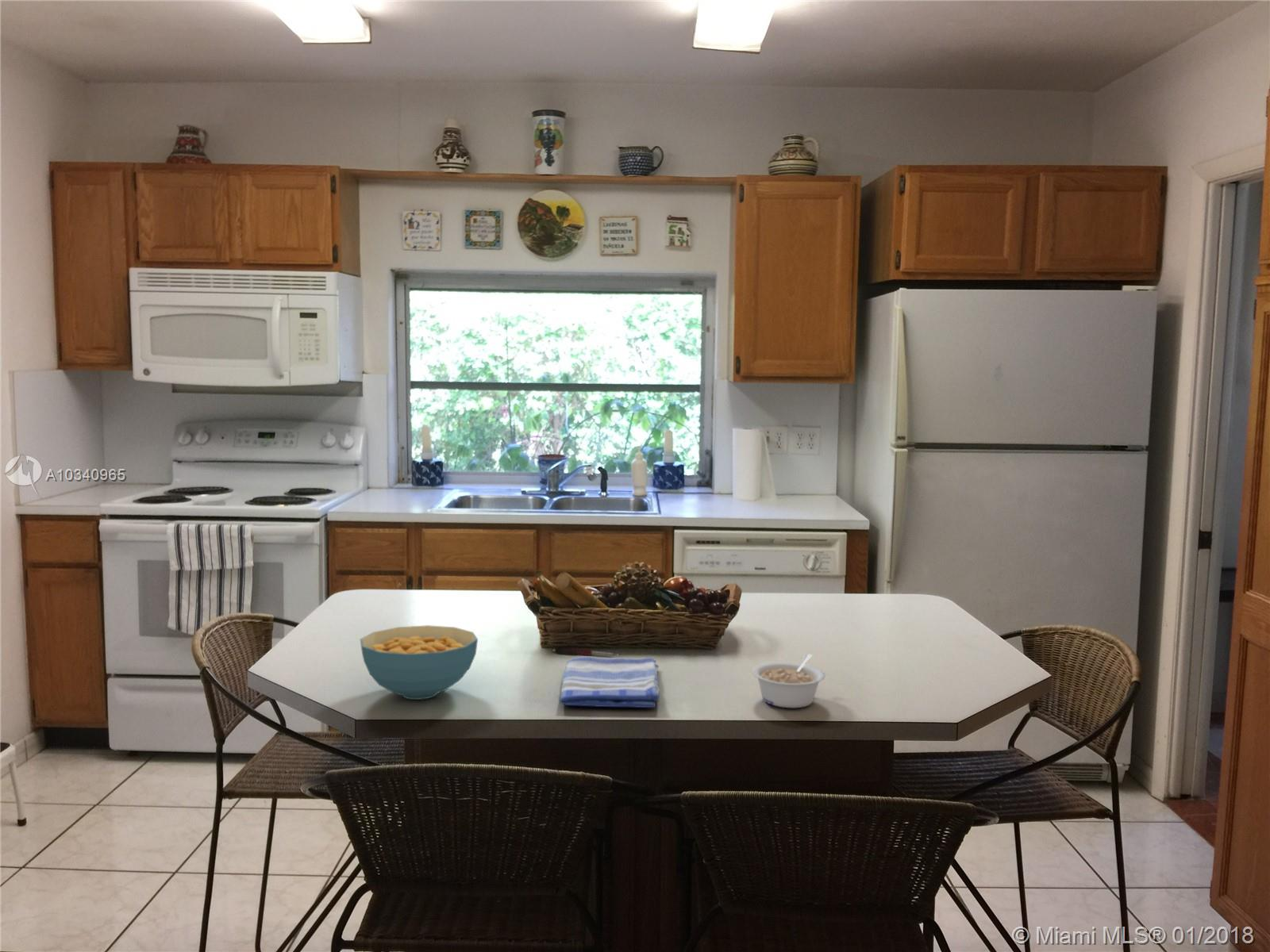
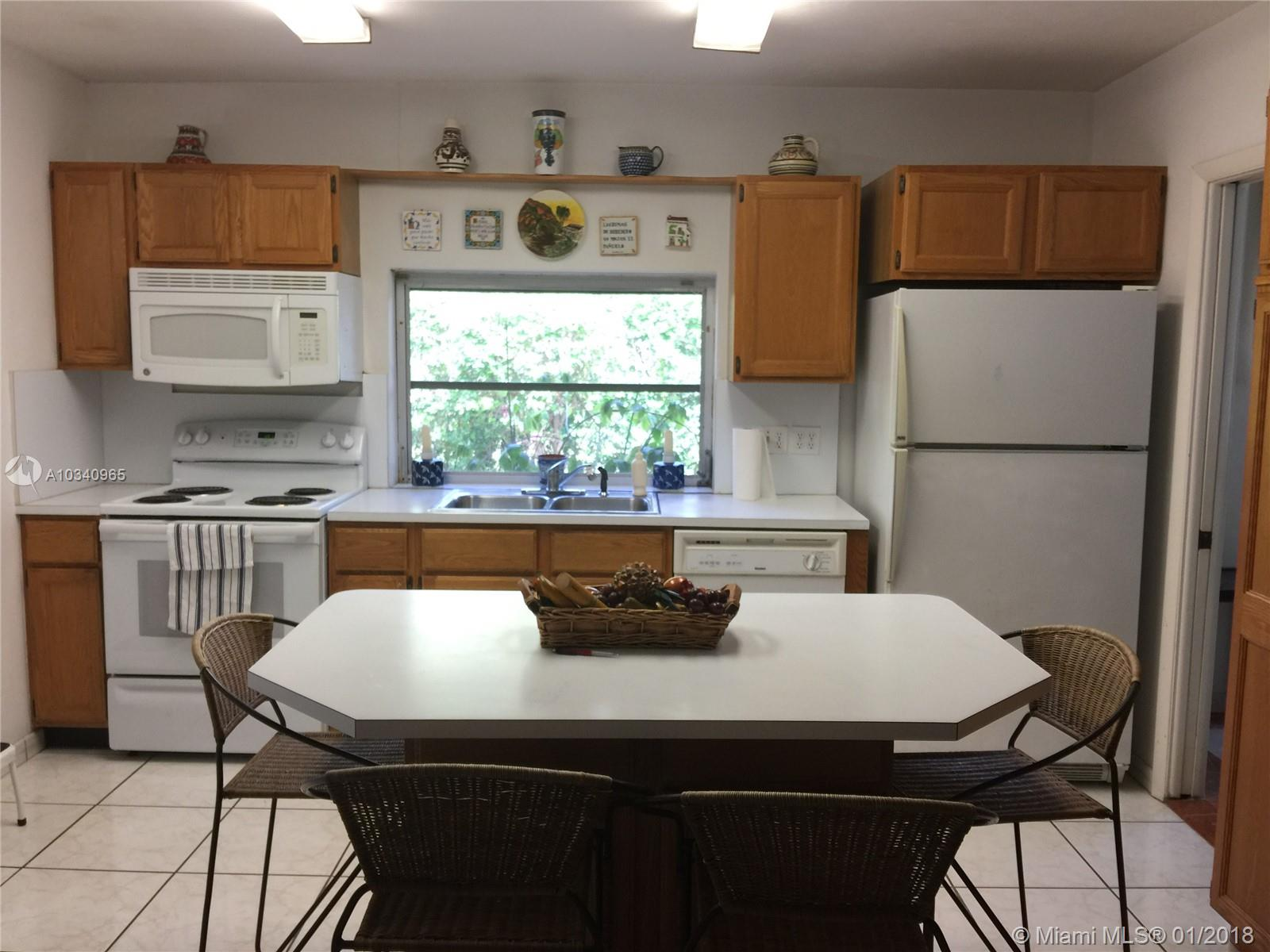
- dish towel [559,656,660,708]
- cereal bowl [360,624,479,701]
- legume [752,654,825,708]
